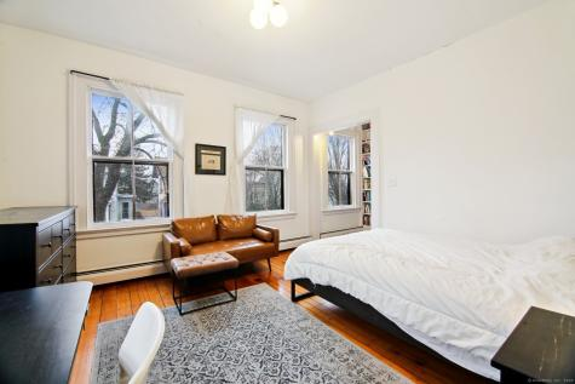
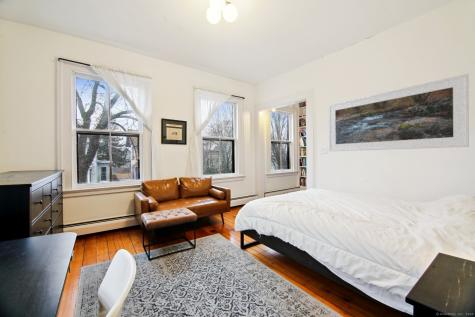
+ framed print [328,73,470,152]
